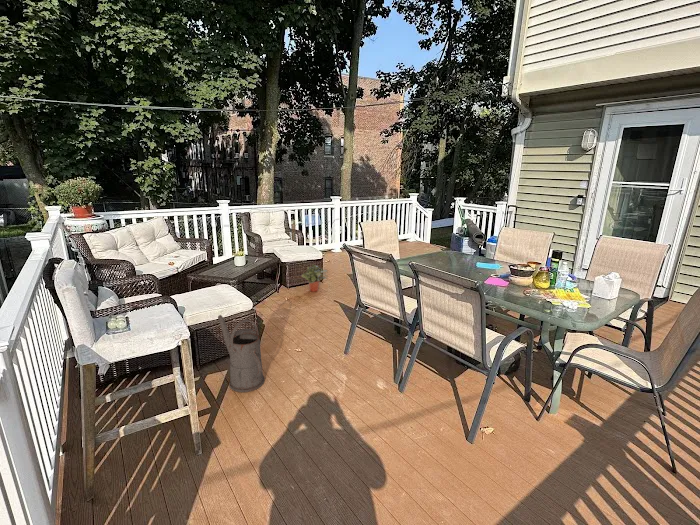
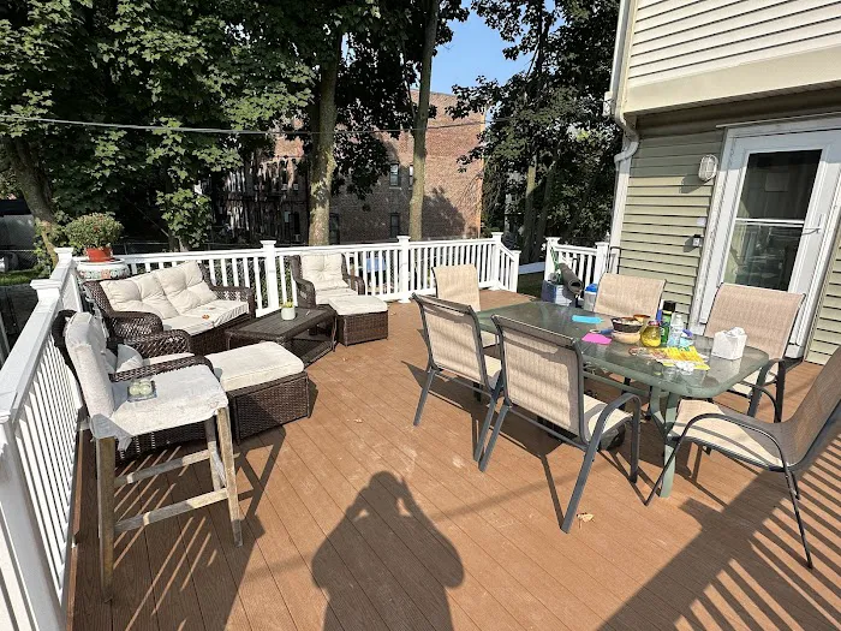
- watering can [217,314,265,393]
- potted plant [301,263,328,293]
